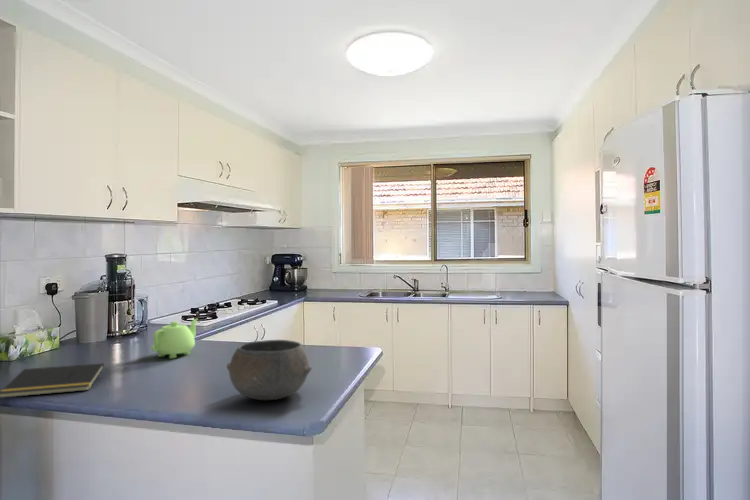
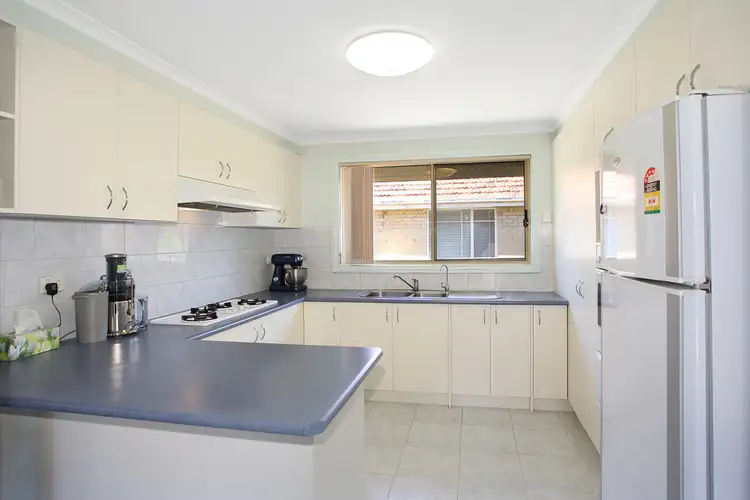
- notepad [0,362,105,399]
- teapot [150,317,199,359]
- bowl [226,339,313,401]
